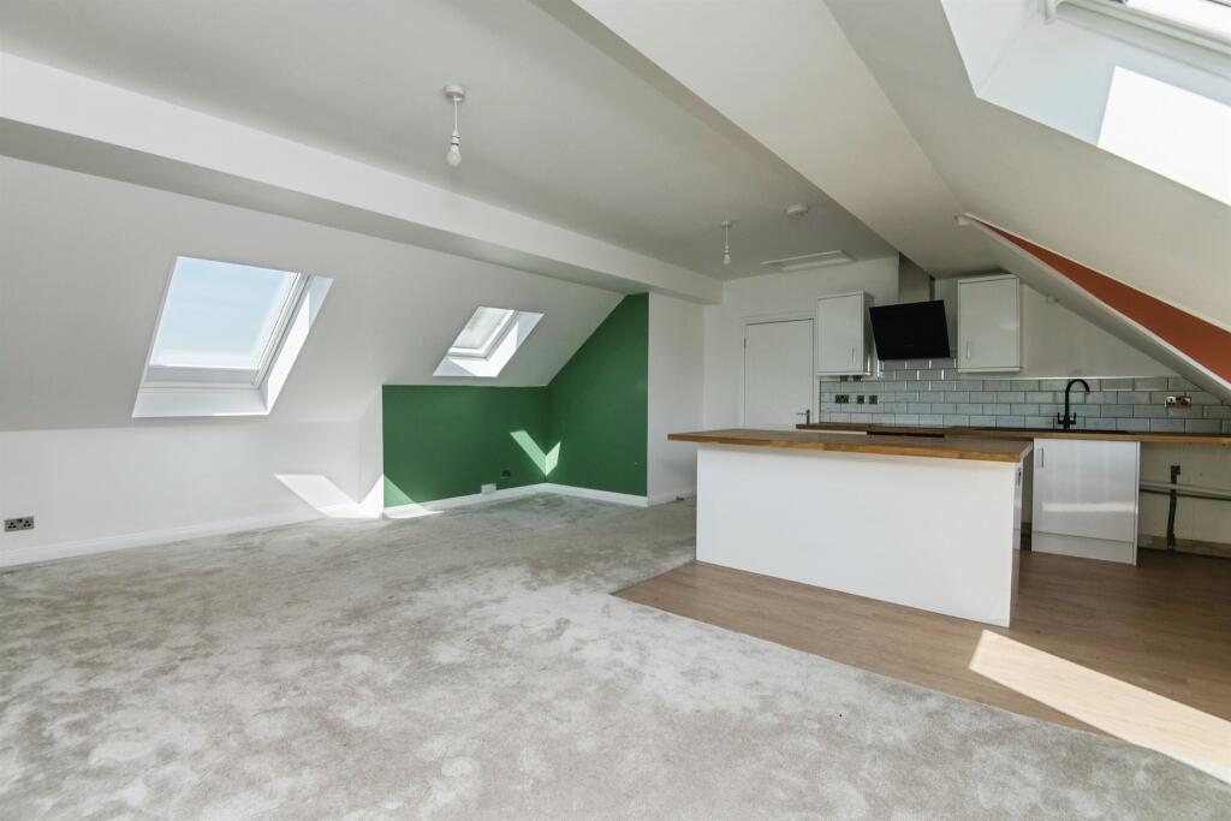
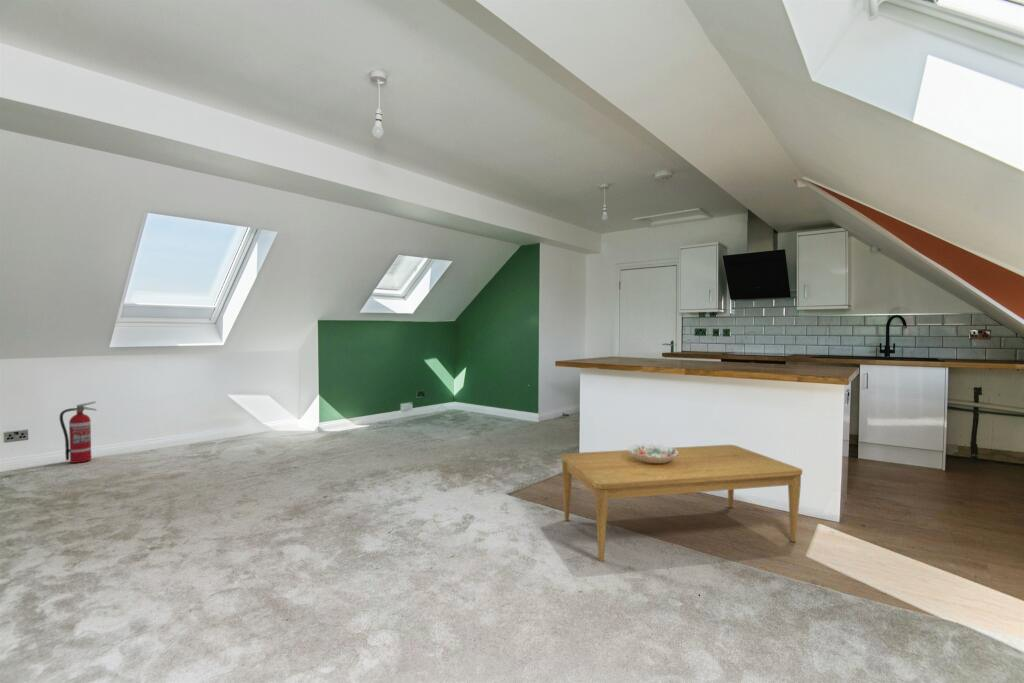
+ decorative bowl [627,443,678,463]
+ fire extinguisher [58,400,98,464]
+ coffee table [560,444,803,563]
